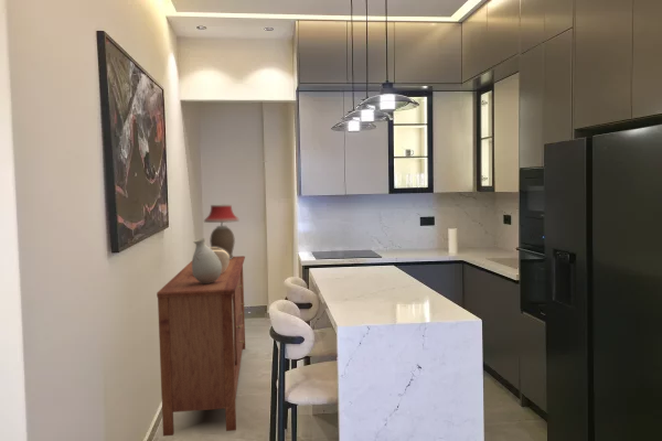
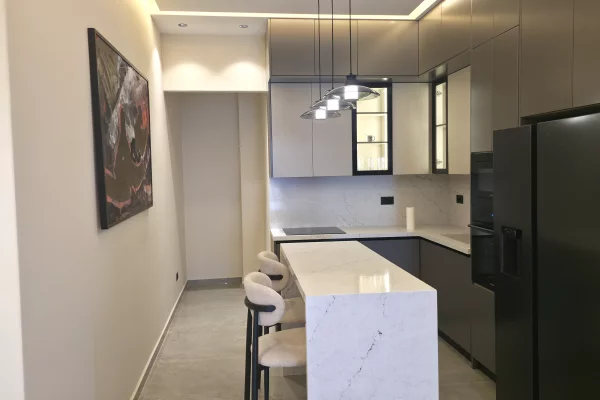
- decorative bowl [209,246,229,273]
- sideboard [156,255,246,437]
- table lamp [203,203,241,259]
- vase [191,237,222,283]
